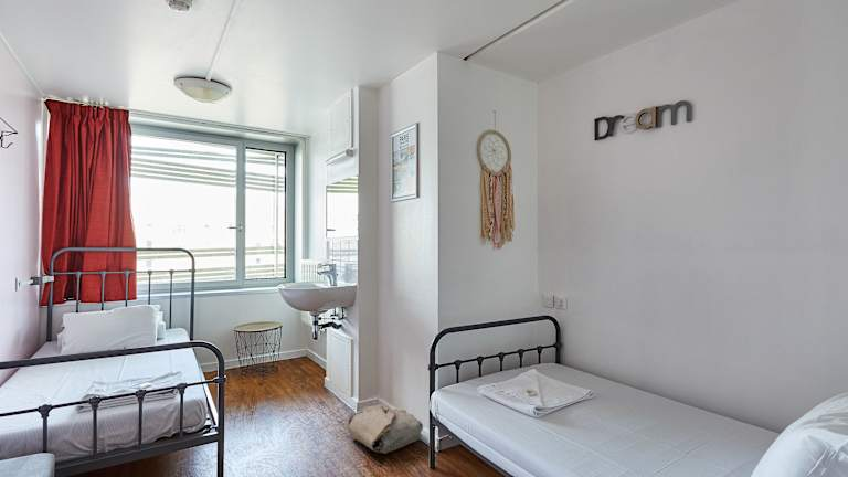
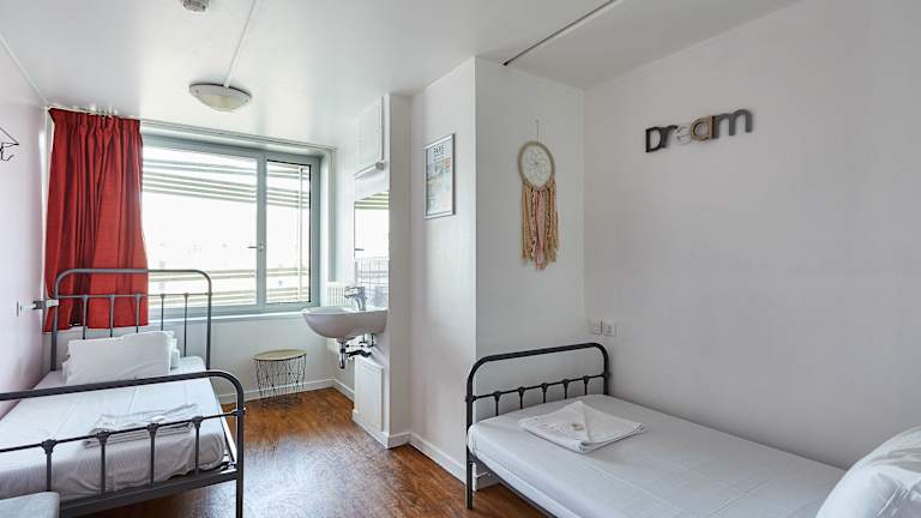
- bag [347,403,424,455]
